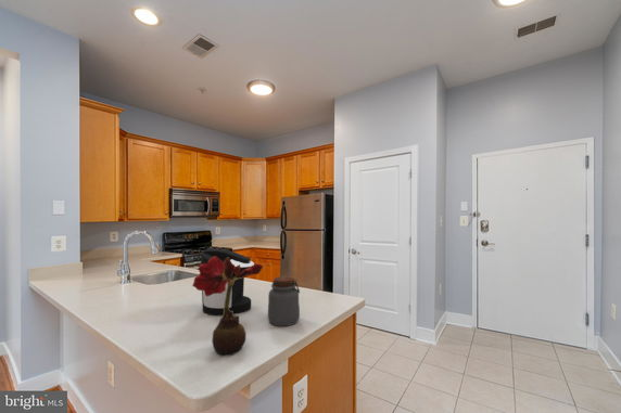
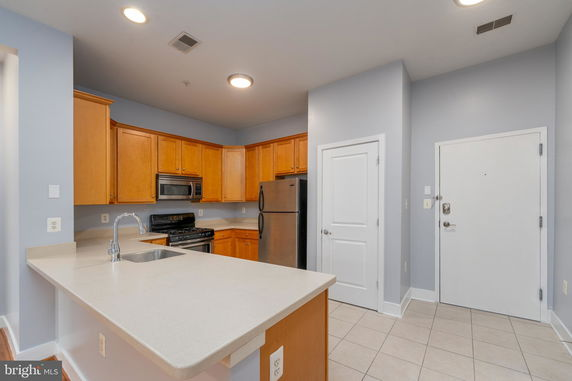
- flower [191,256,265,358]
- coffee maker [200,248,255,317]
- jar [267,274,301,327]
